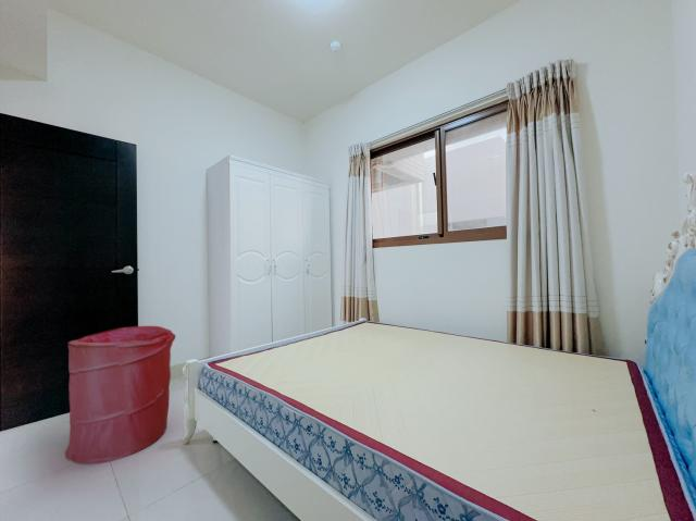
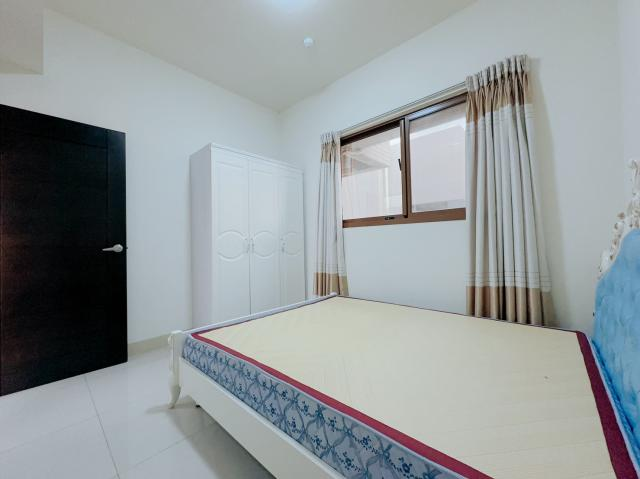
- laundry hamper [64,325,176,466]
